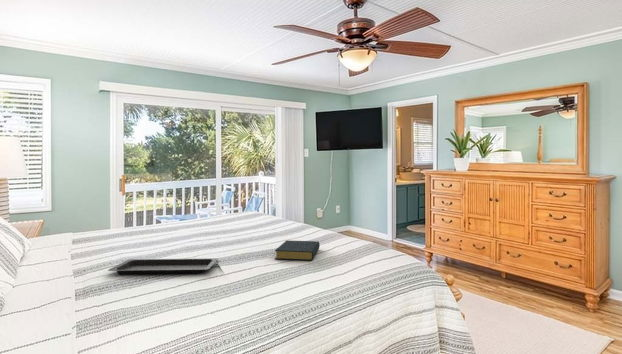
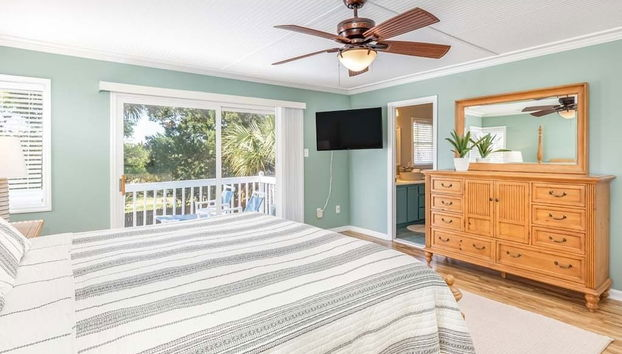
- hardback book [274,239,321,261]
- serving tray [107,257,219,275]
